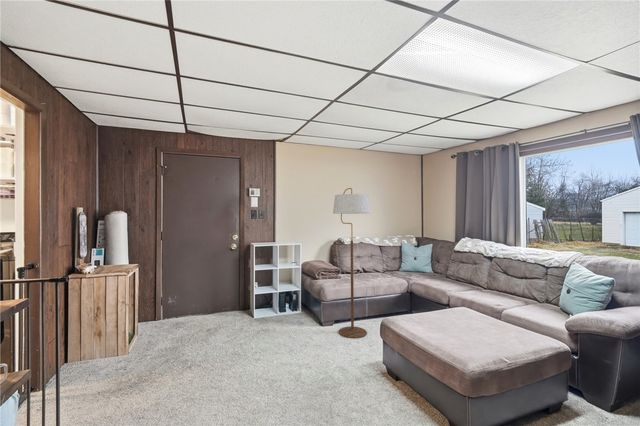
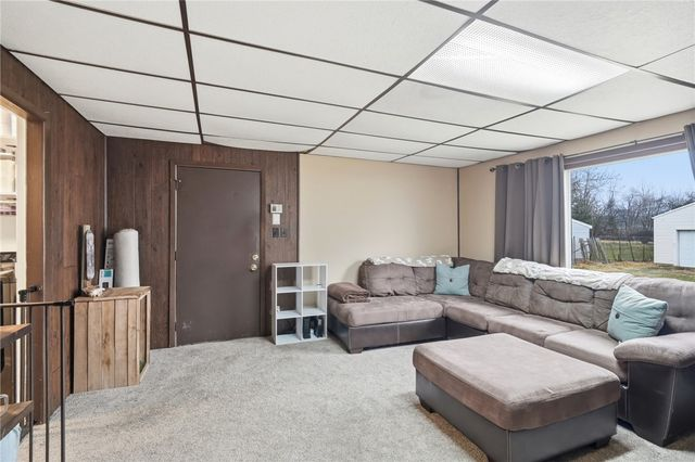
- floor lamp [332,187,372,339]
